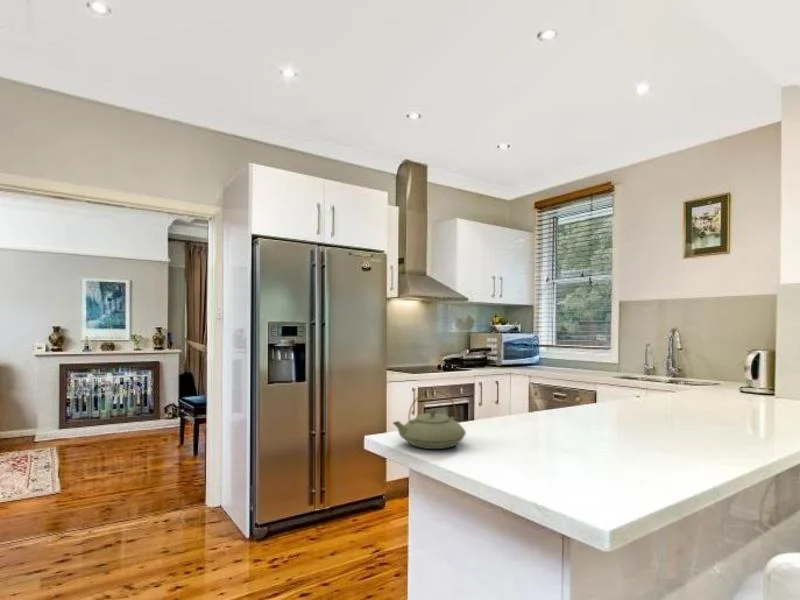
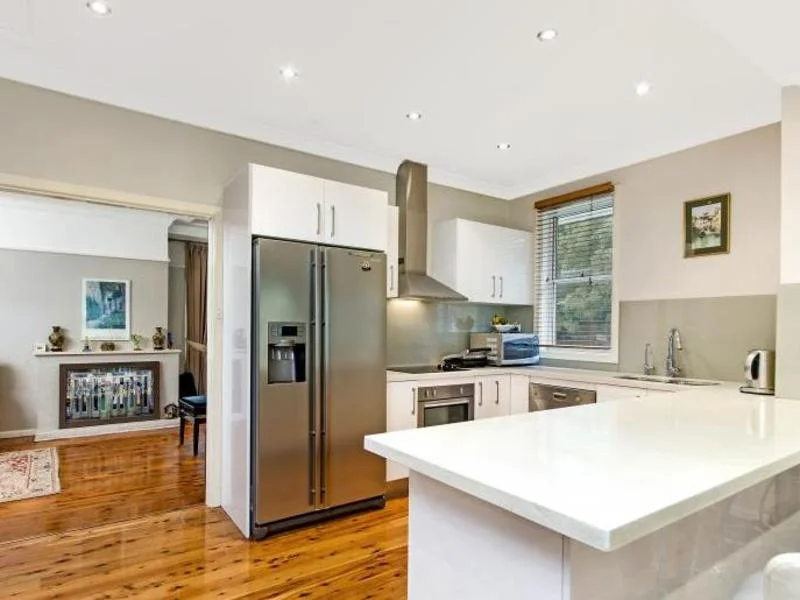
- teapot [392,390,467,450]
